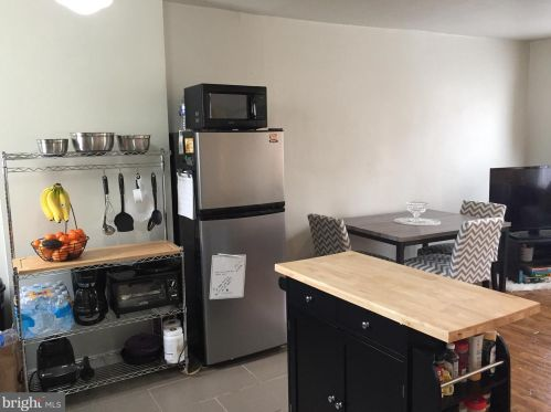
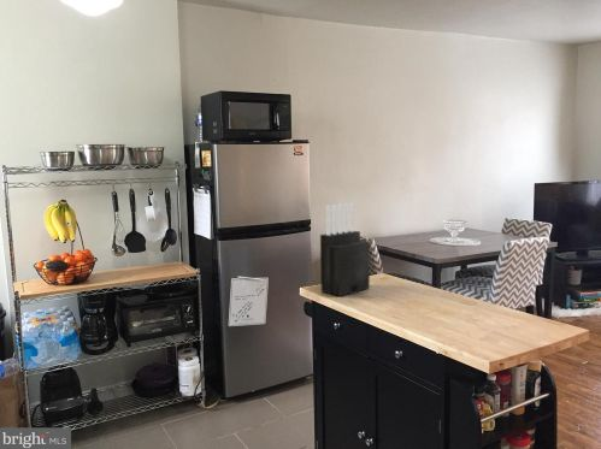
+ knife block [319,202,371,297]
